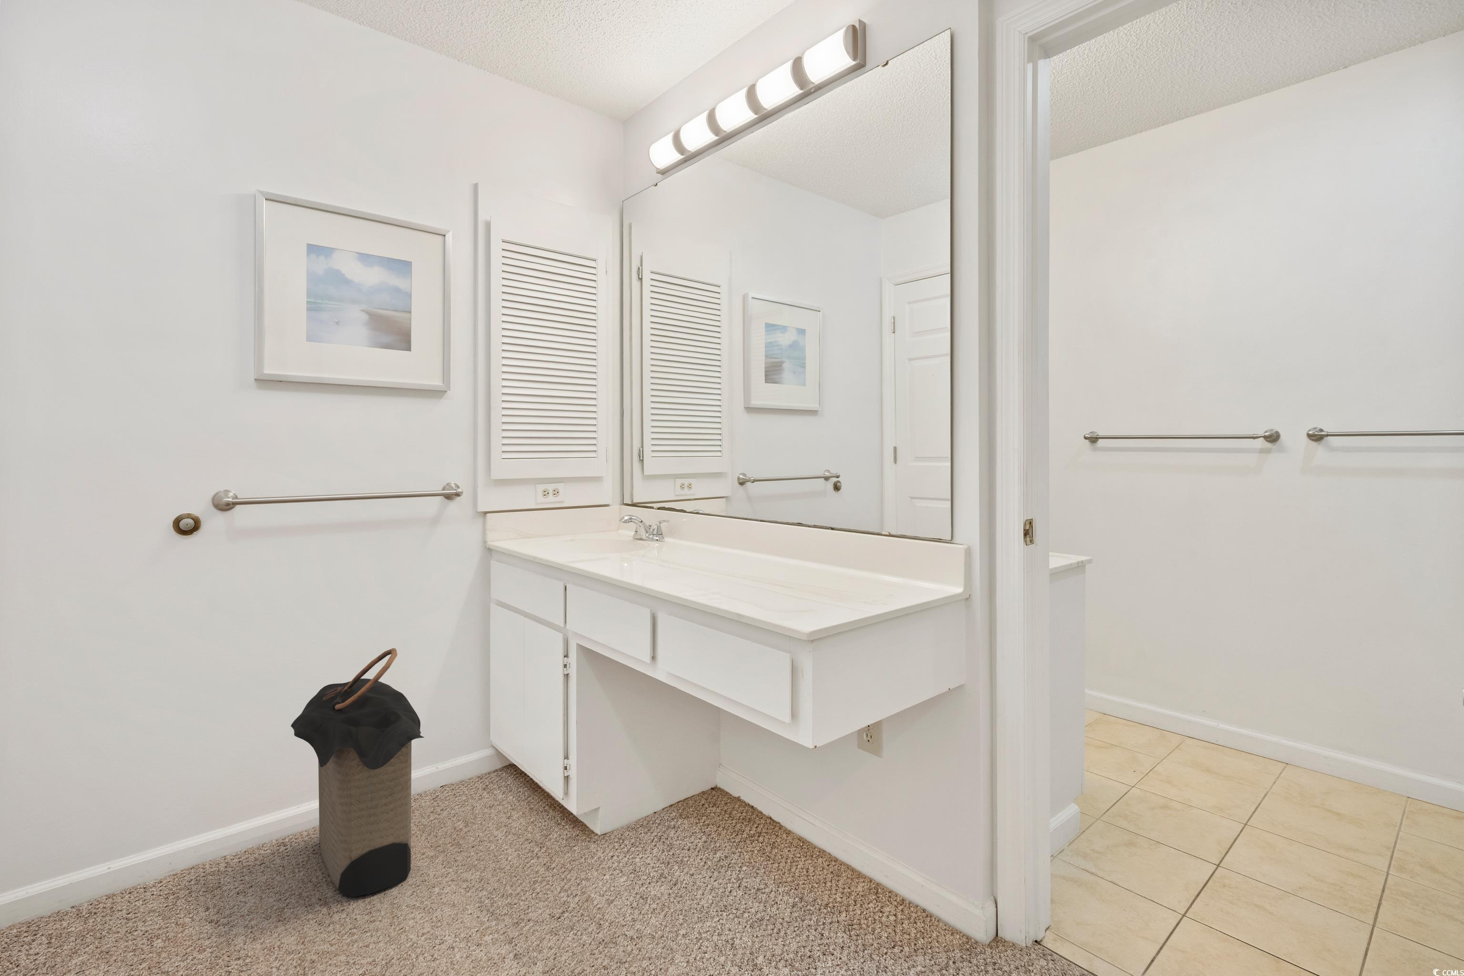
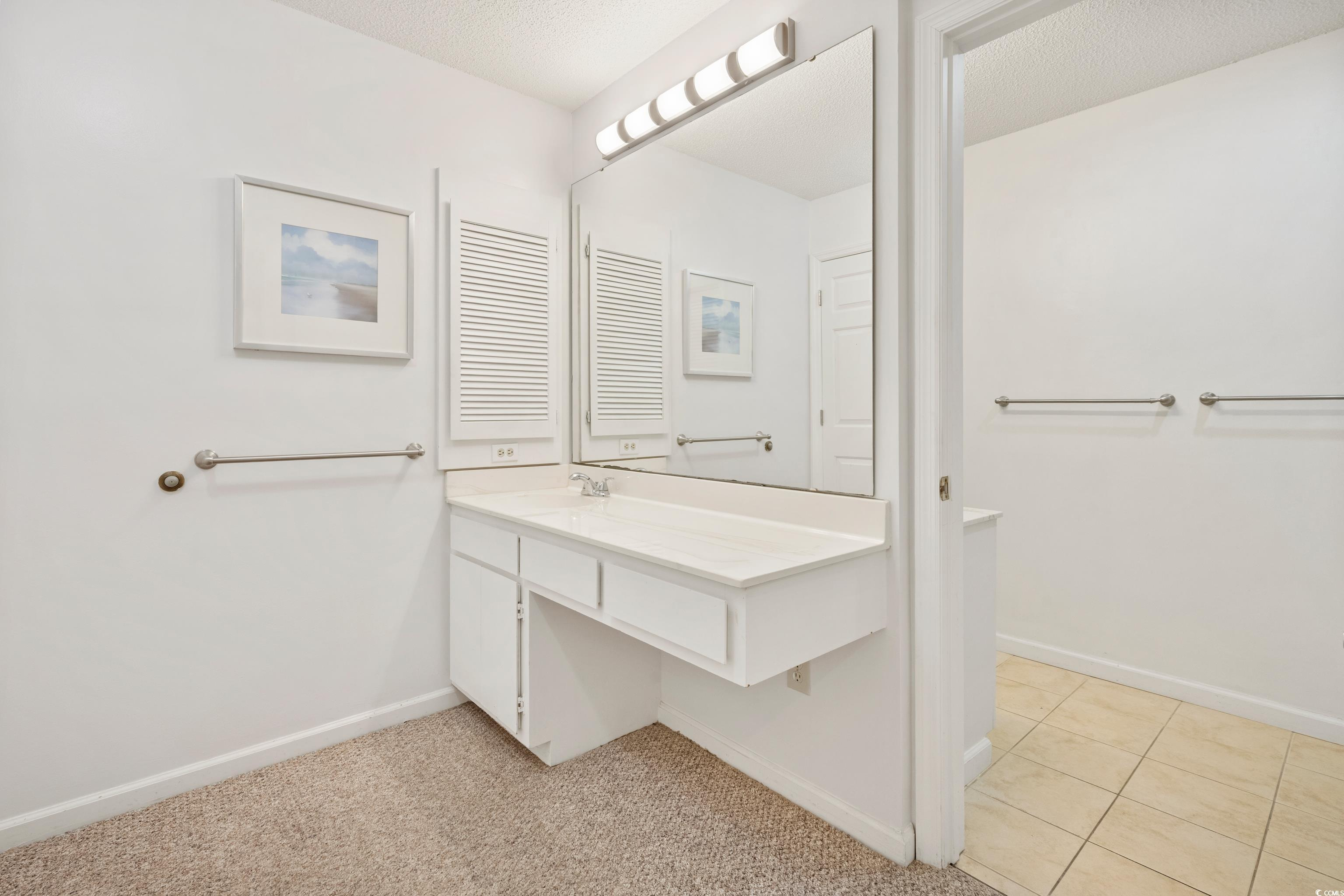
- laundry hamper [290,648,425,898]
